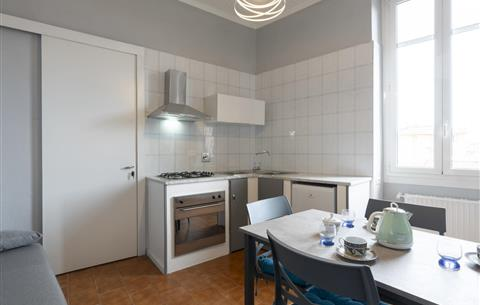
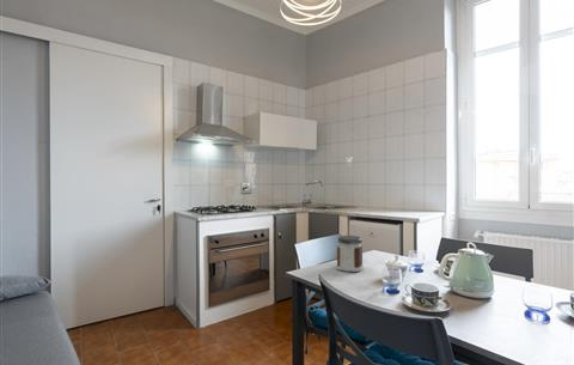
+ jar [335,235,365,273]
